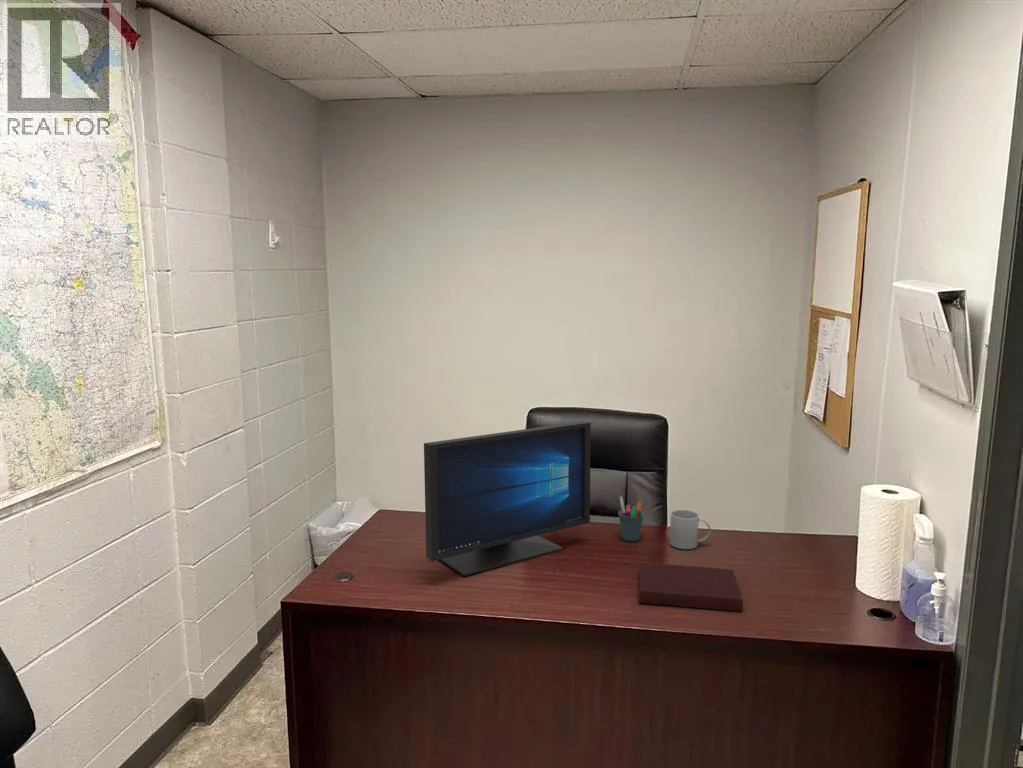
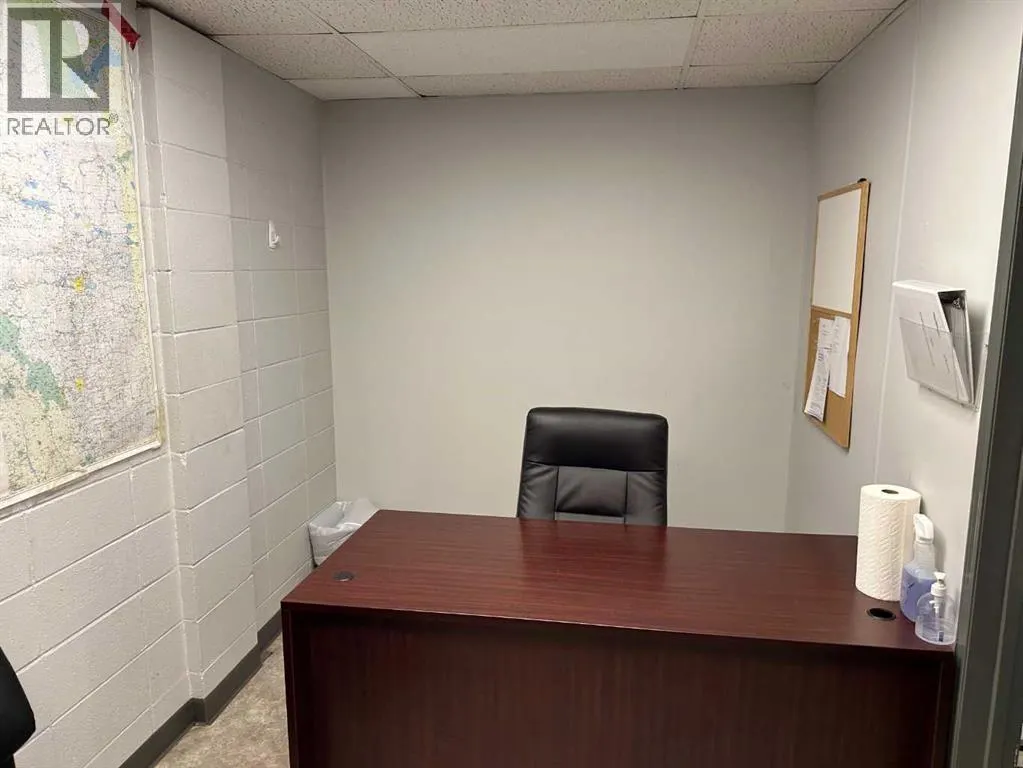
- mug [669,509,711,550]
- monitor [423,420,592,577]
- pen holder [617,495,645,542]
- notebook [638,561,744,612]
